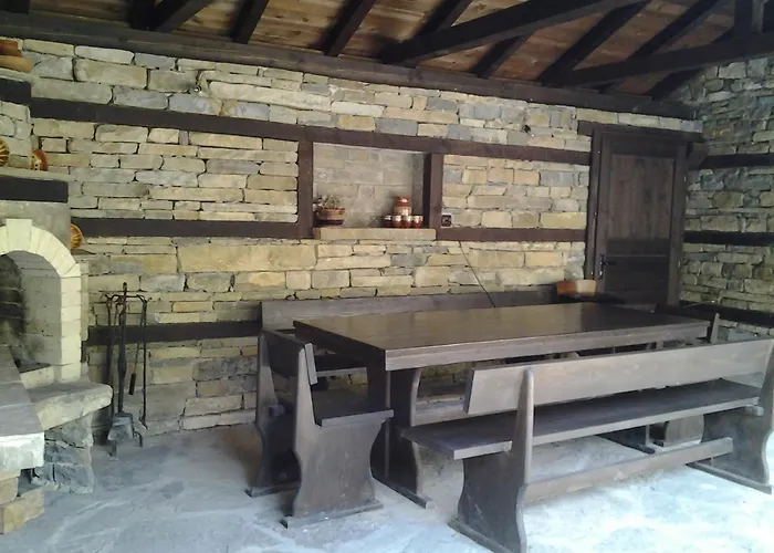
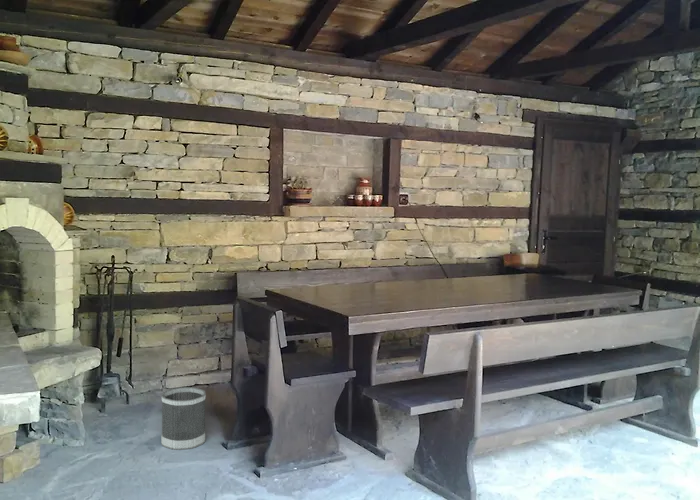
+ wastebasket [160,386,207,451]
